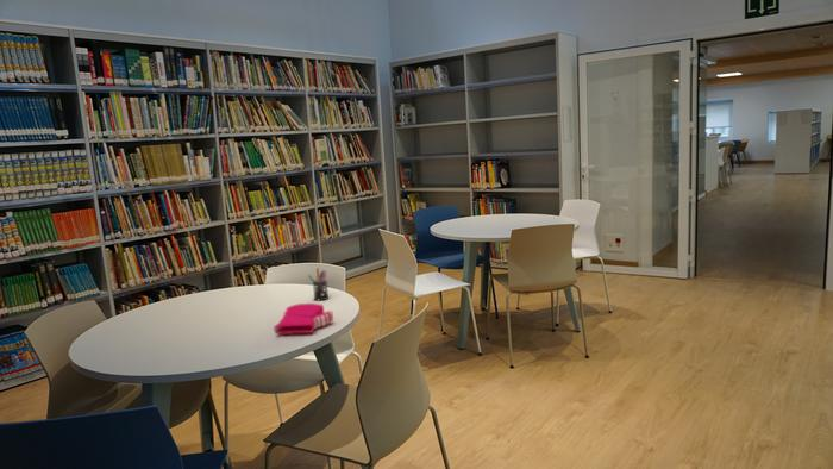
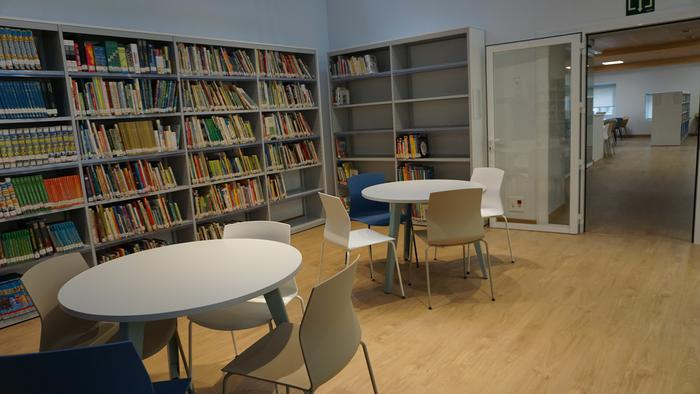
- pen holder [307,267,330,301]
- book [273,302,334,336]
